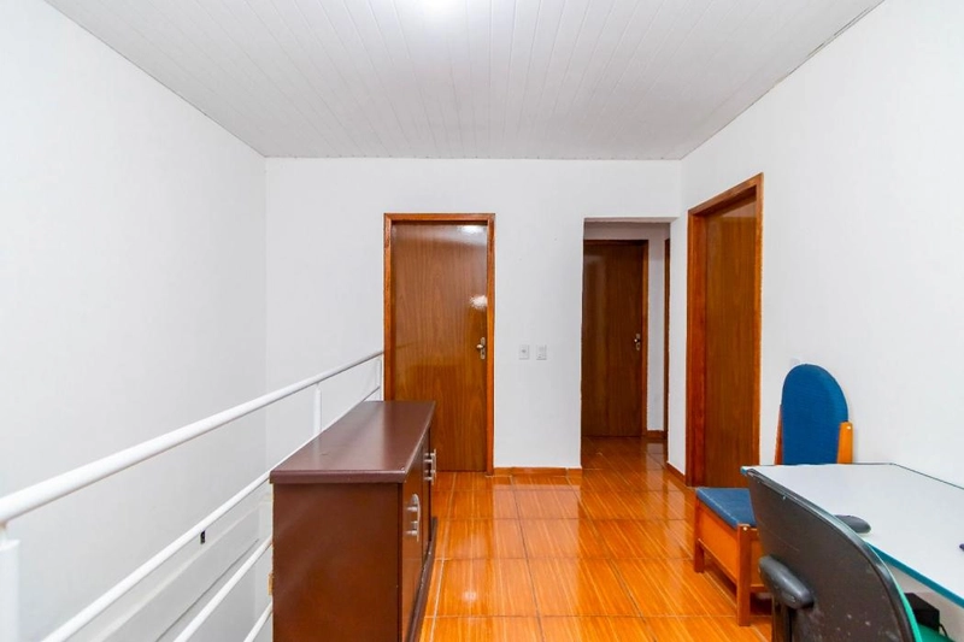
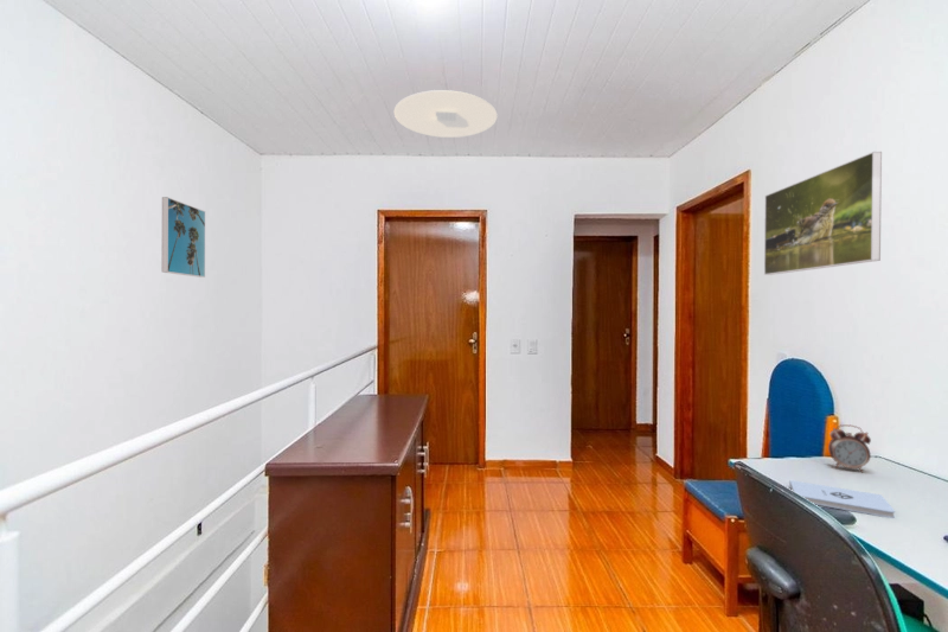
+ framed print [161,196,206,279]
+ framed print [763,151,883,276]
+ ceiling light [393,89,499,139]
+ alarm clock [827,423,872,473]
+ notepad [788,479,896,519]
